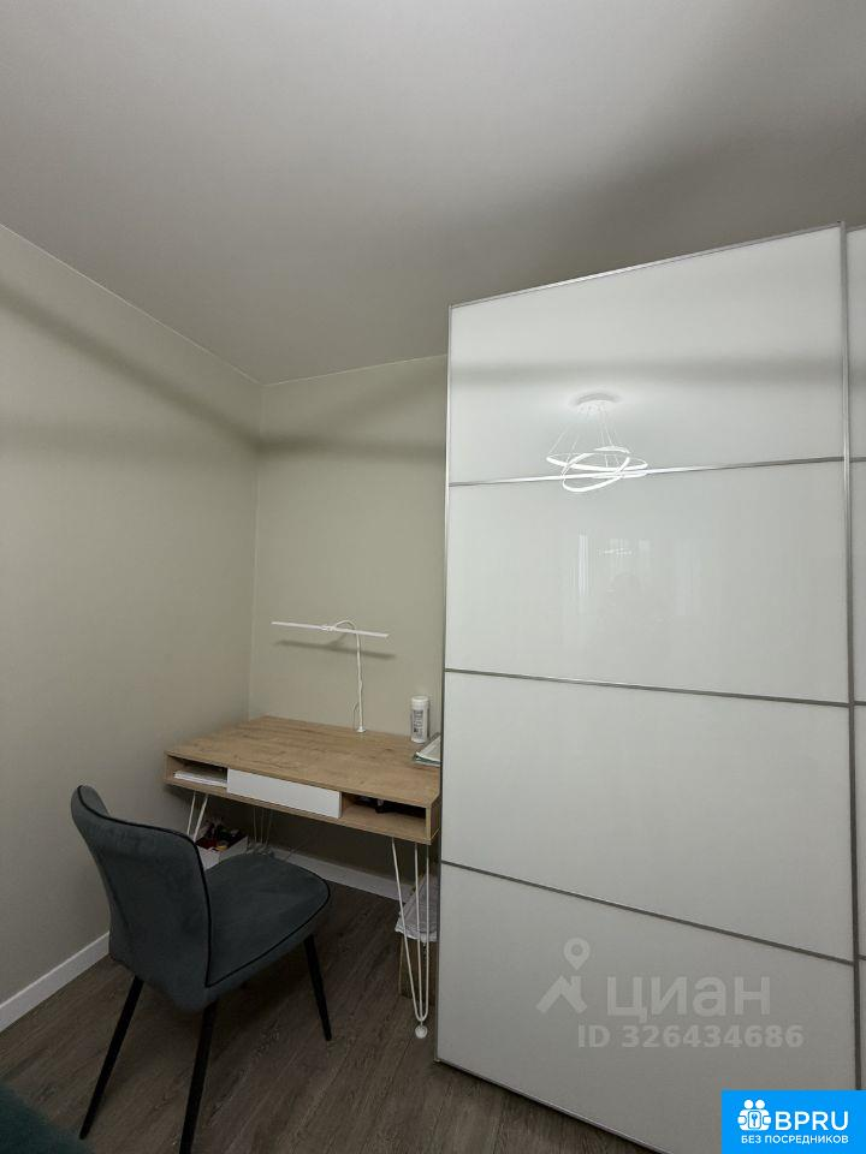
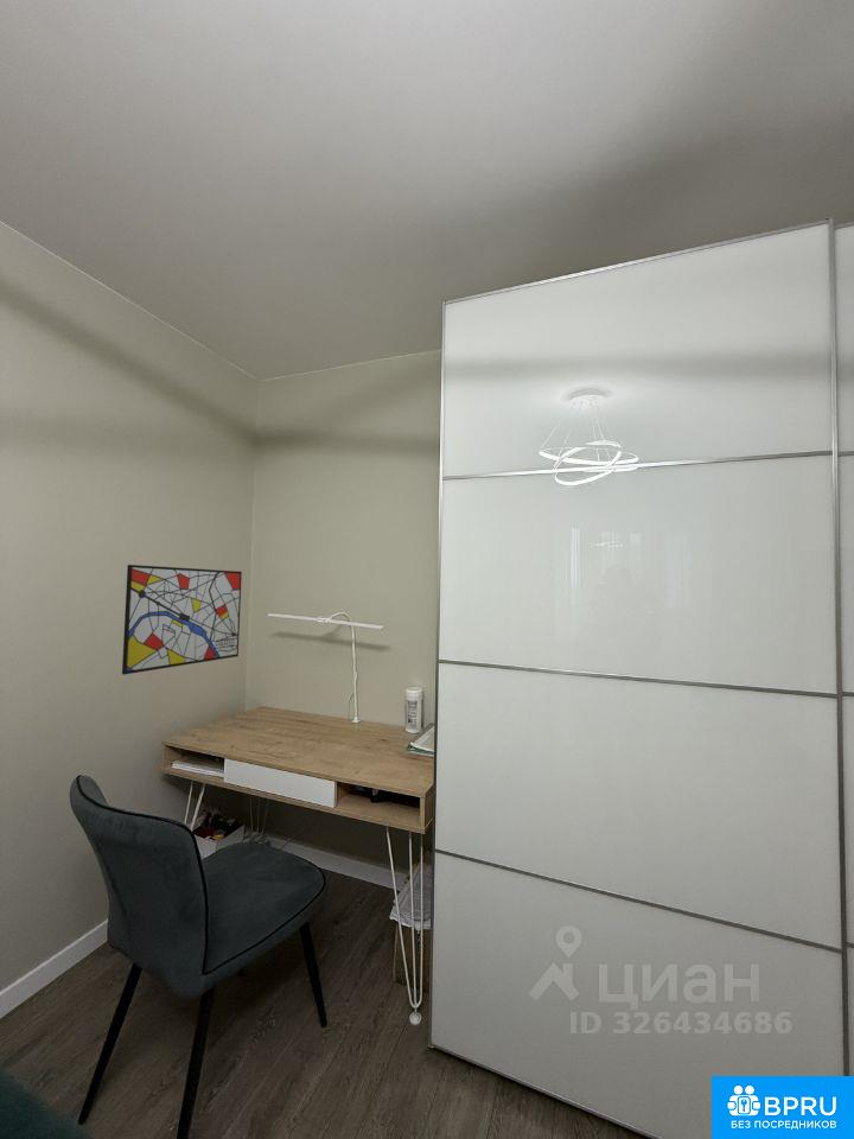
+ wall art [121,564,243,676]
